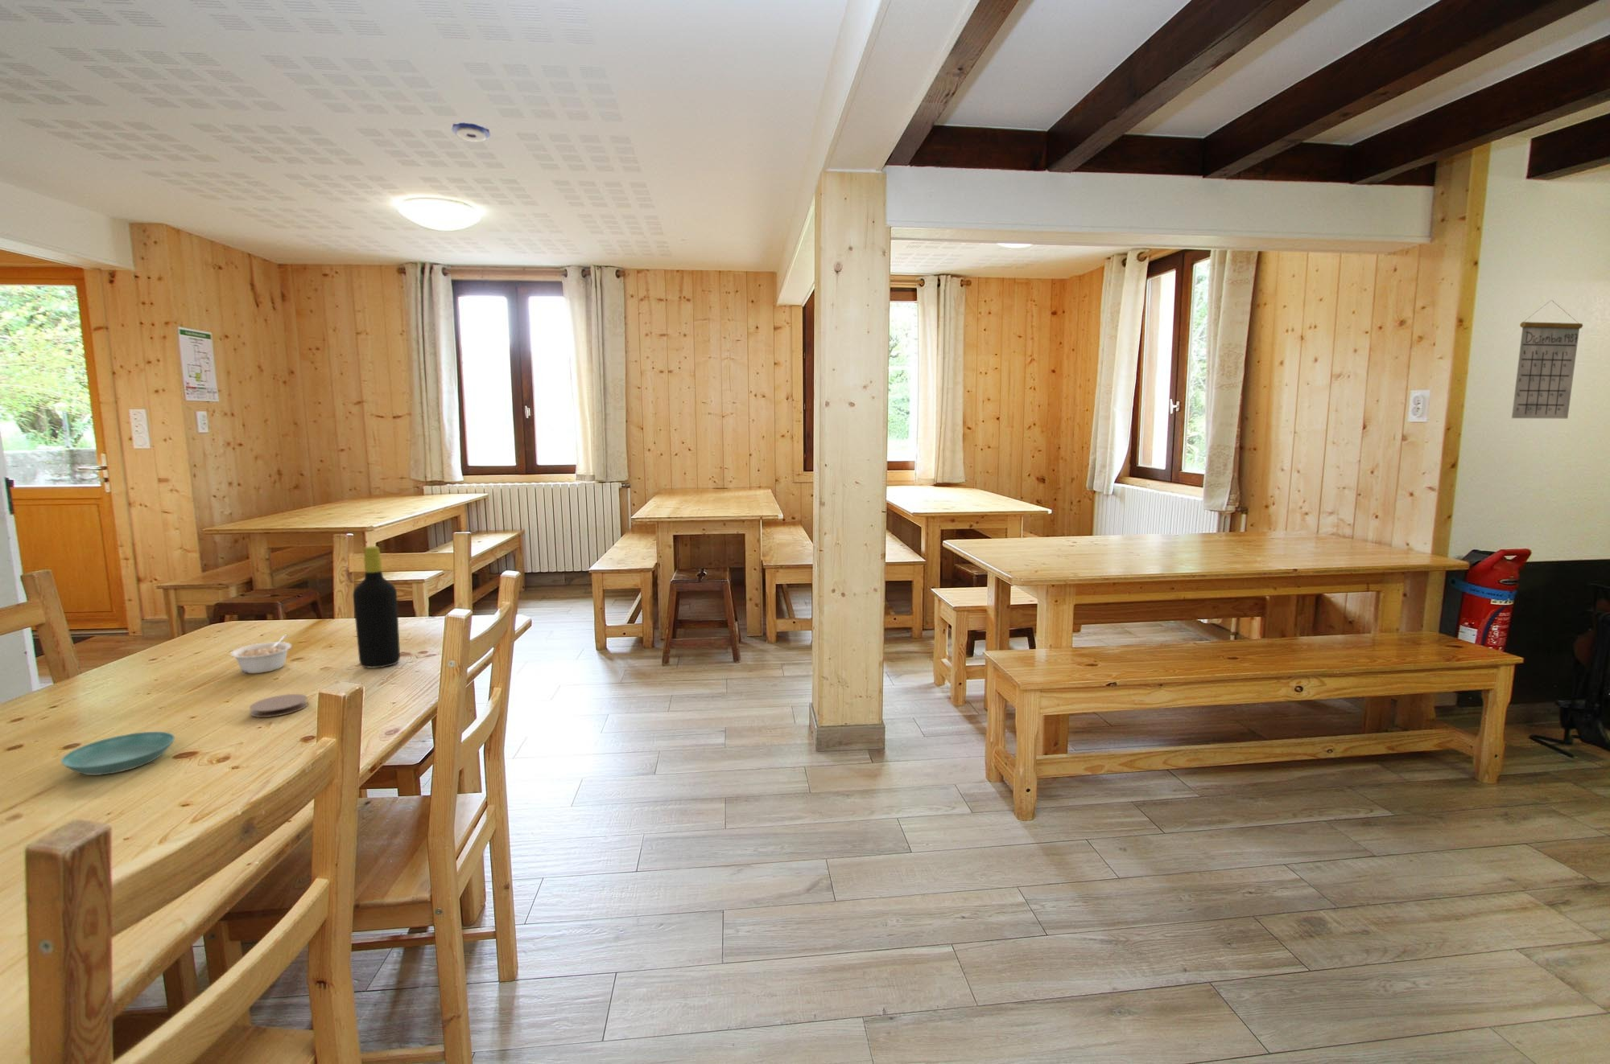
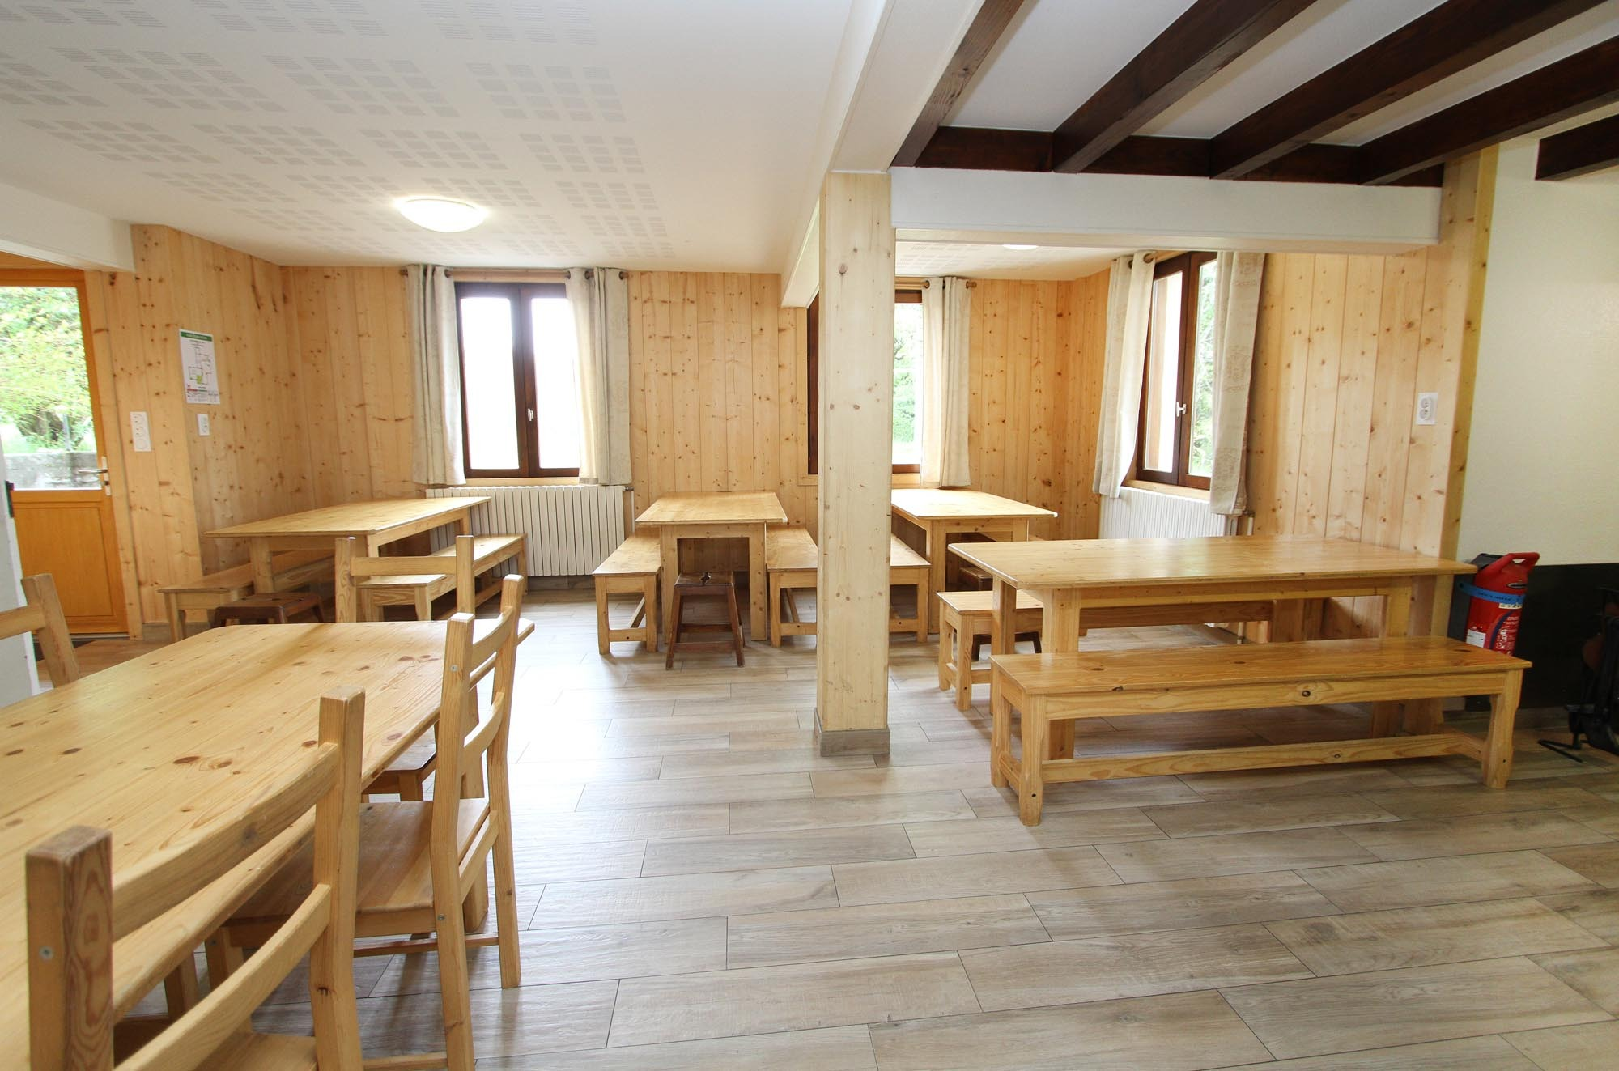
- saucer [61,732,176,777]
- bottle [352,545,400,669]
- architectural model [450,121,491,142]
- coaster [248,694,309,718]
- legume [229,634,293,674]
- calendar [1511,299,1584,420]
